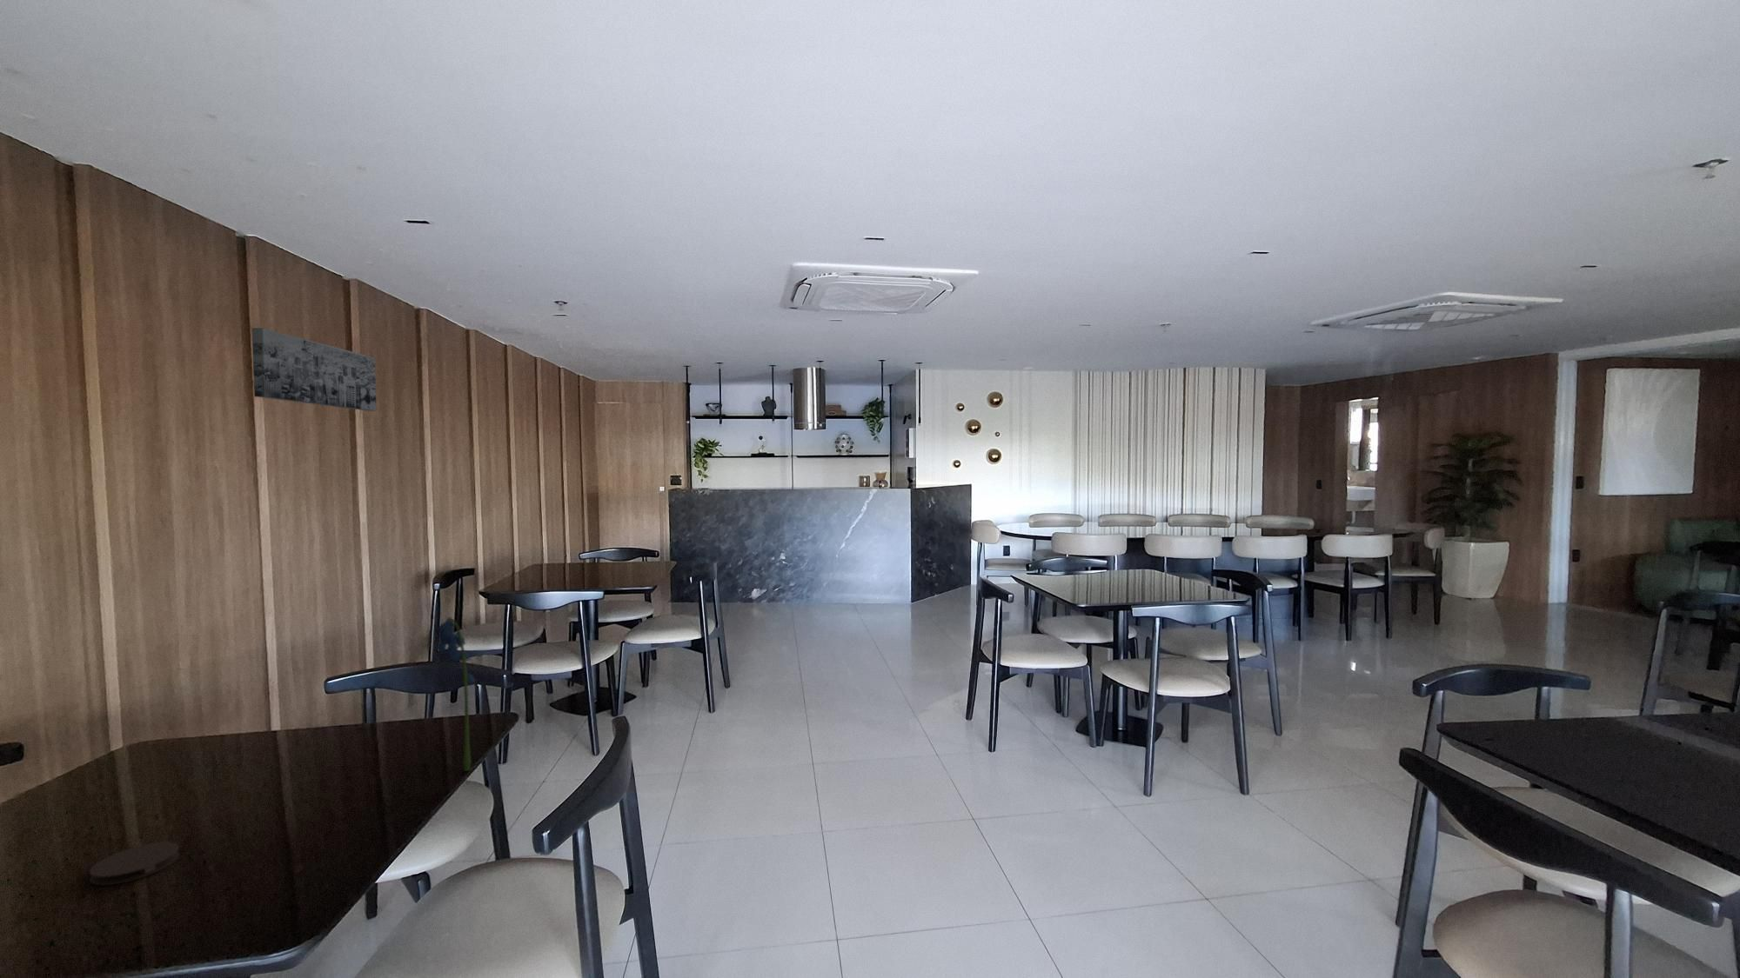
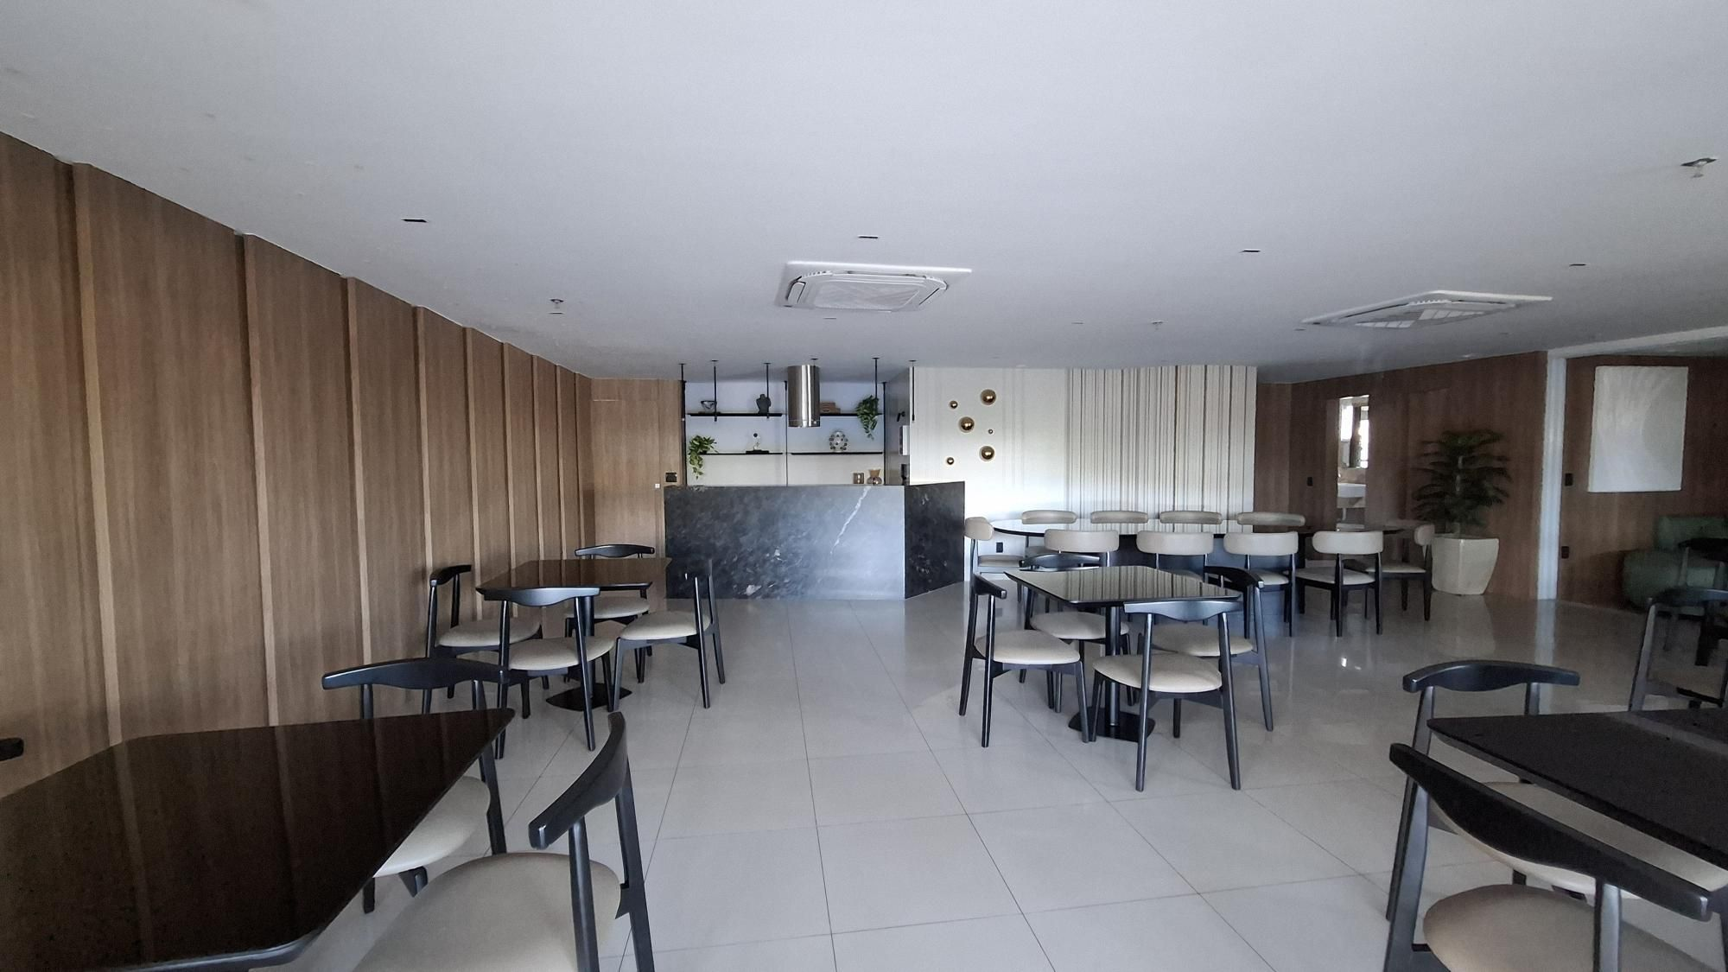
- flower [434,617,478,771]
- coaster [88,841,180,886]
- wall art [251,327,378,412]
